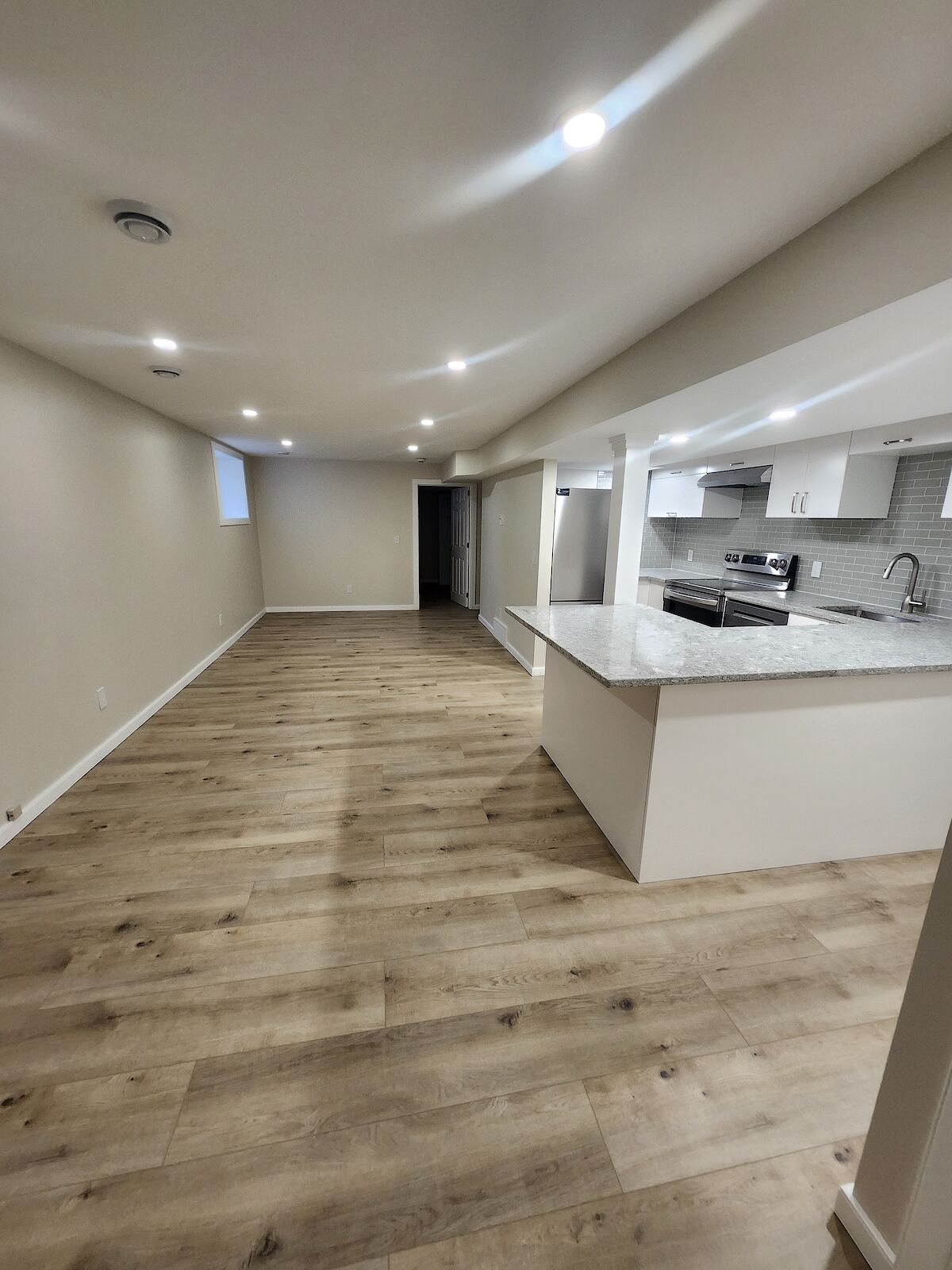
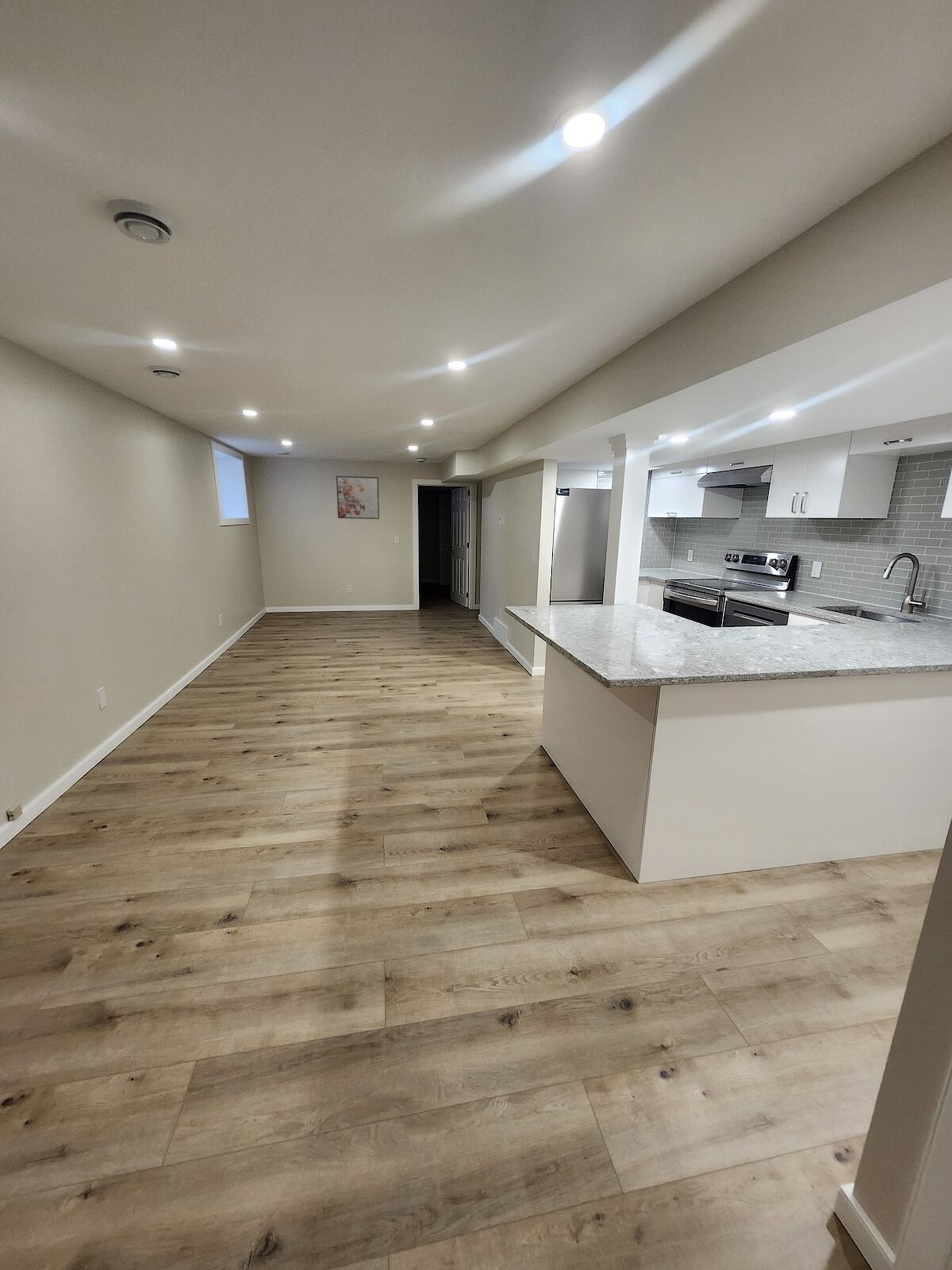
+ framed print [336,475,380,520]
